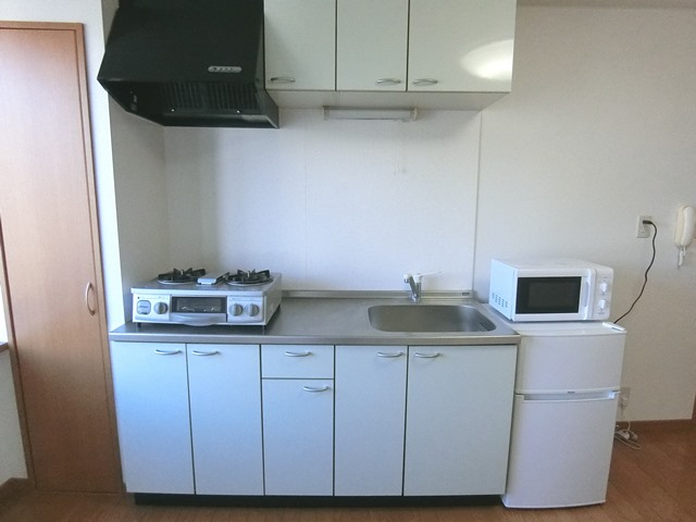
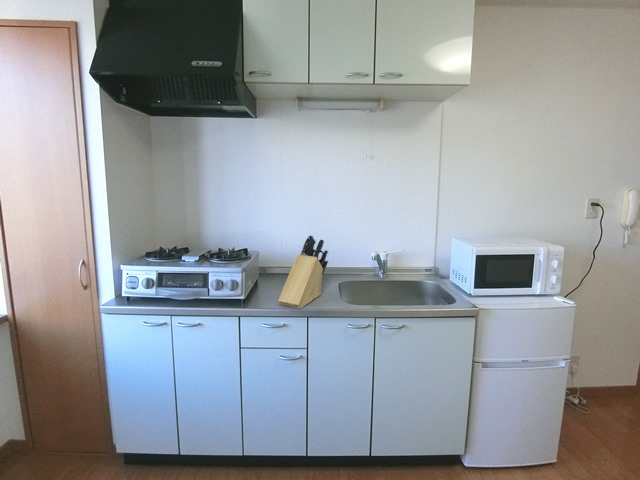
+ knife block [277,234,329,309]
